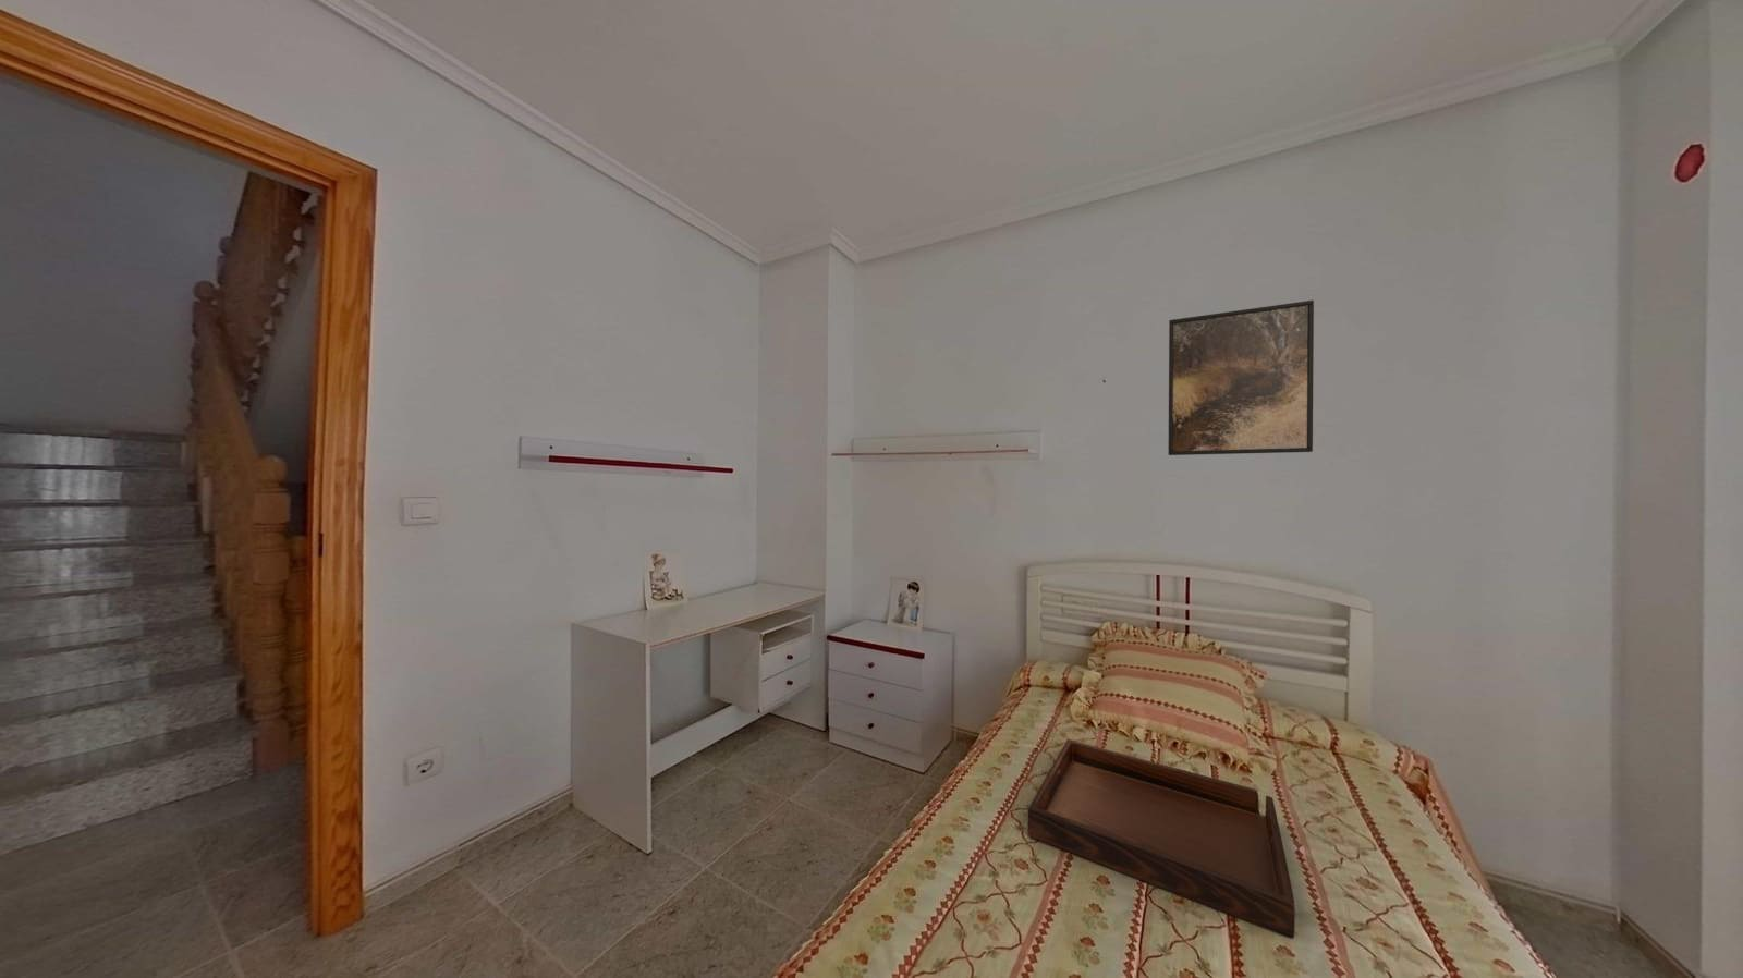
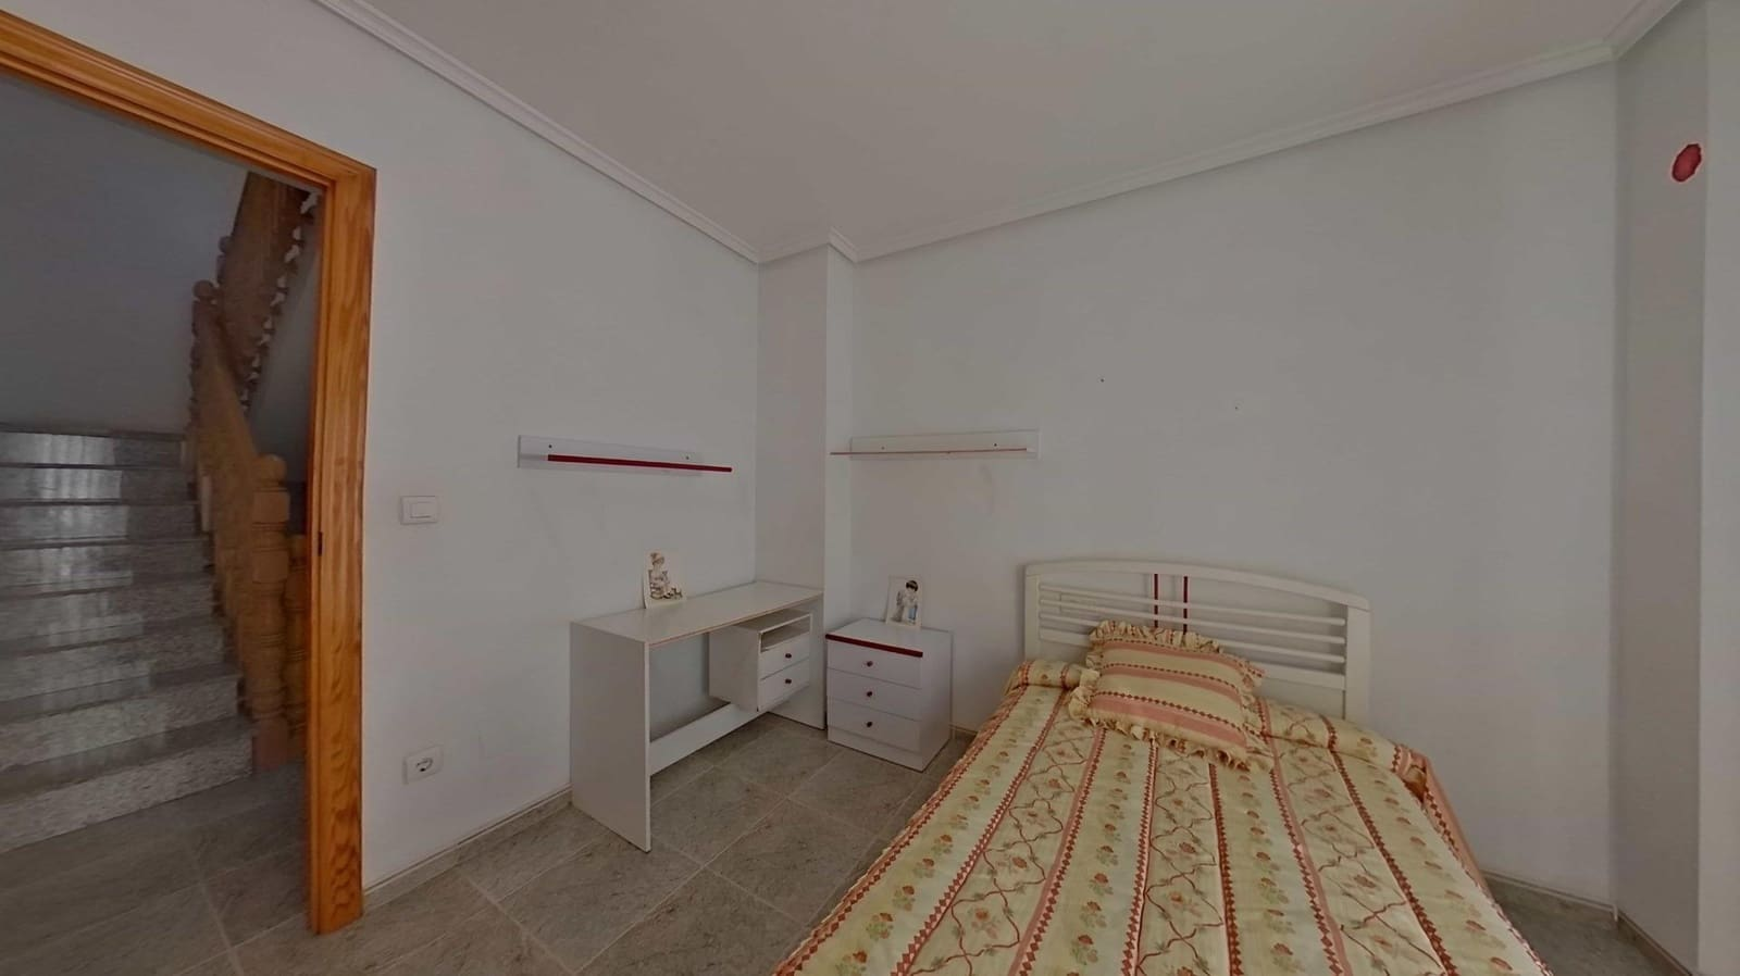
- serving tray [1027,739,1296,940]
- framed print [1167,299,1314,456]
